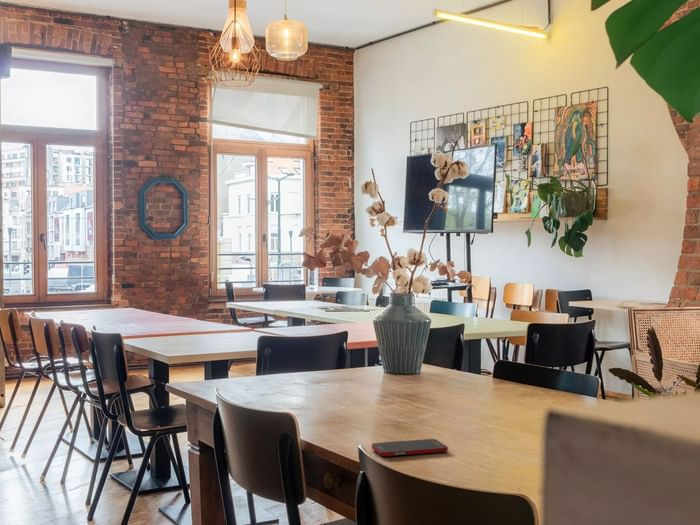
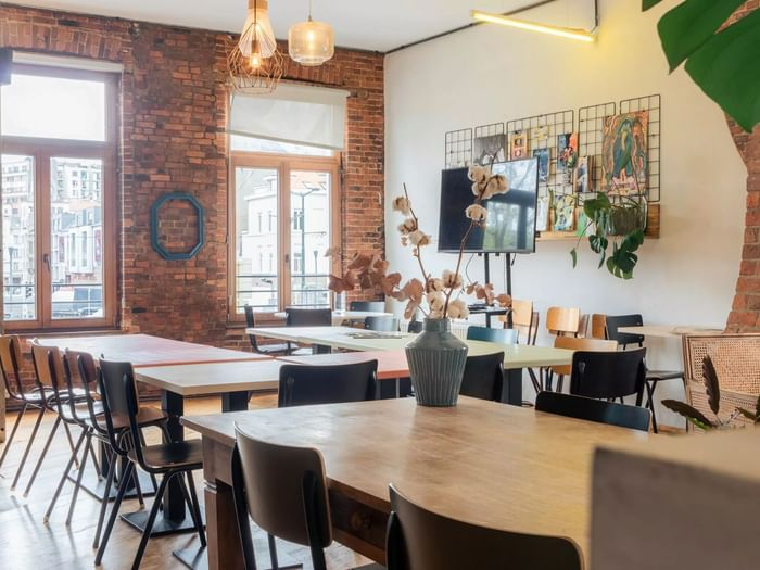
- cell phone [371,438,449,457]
